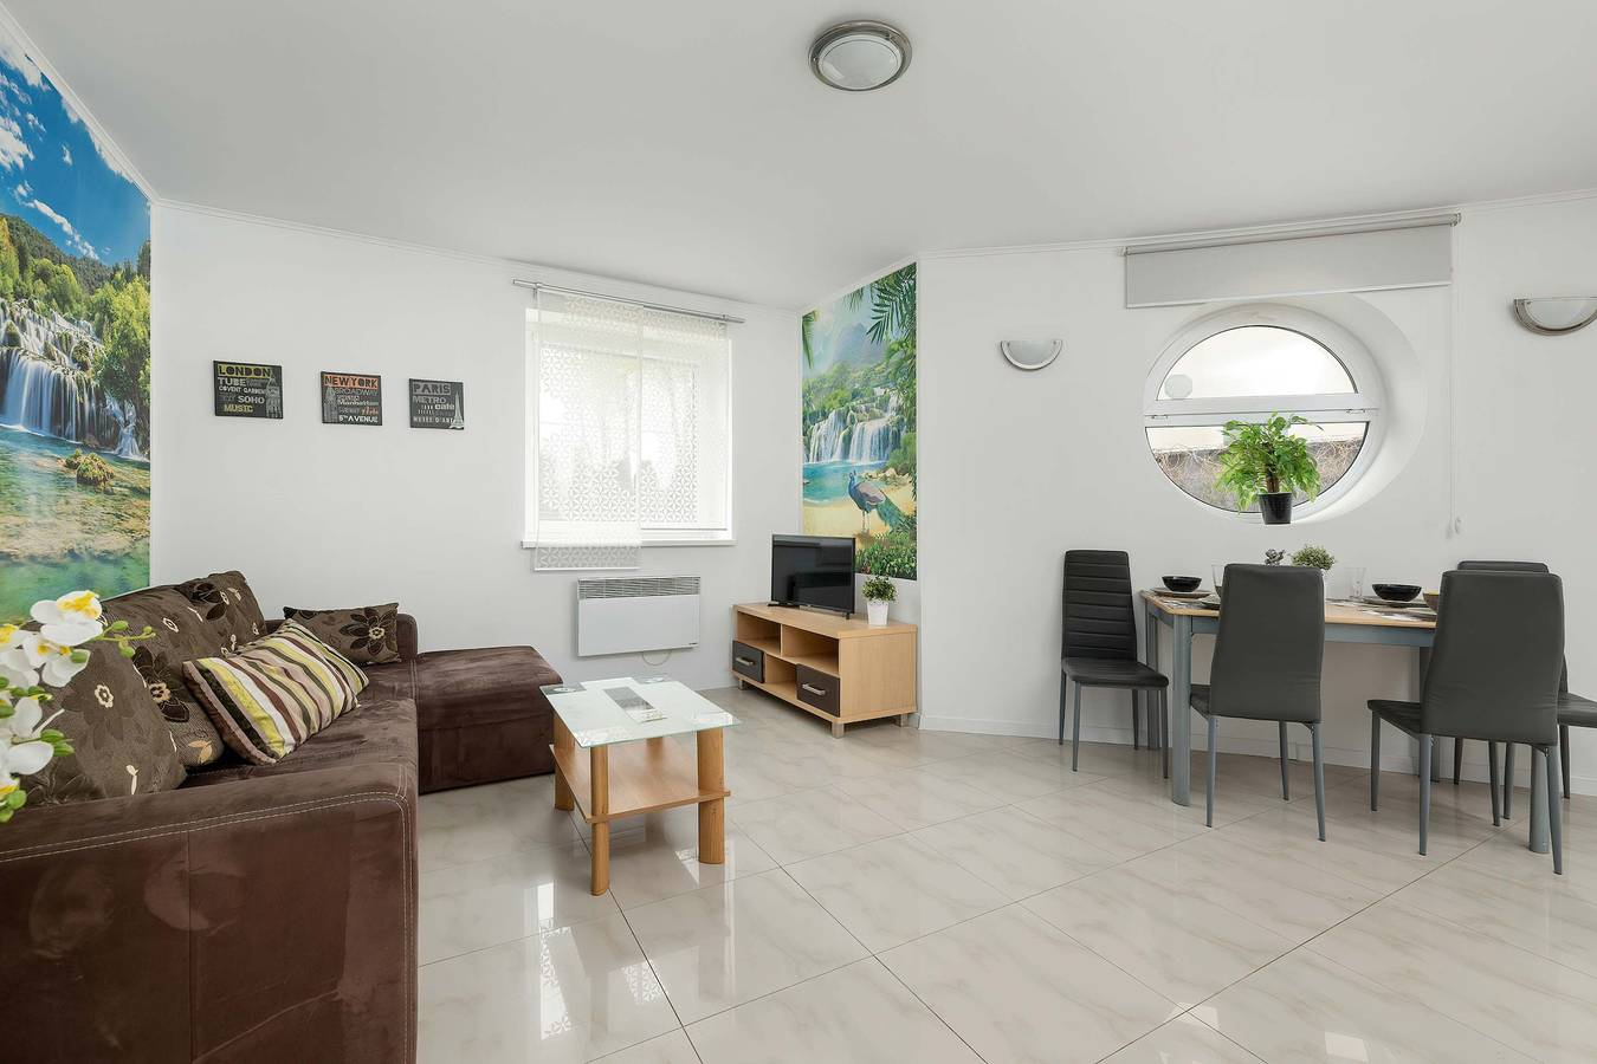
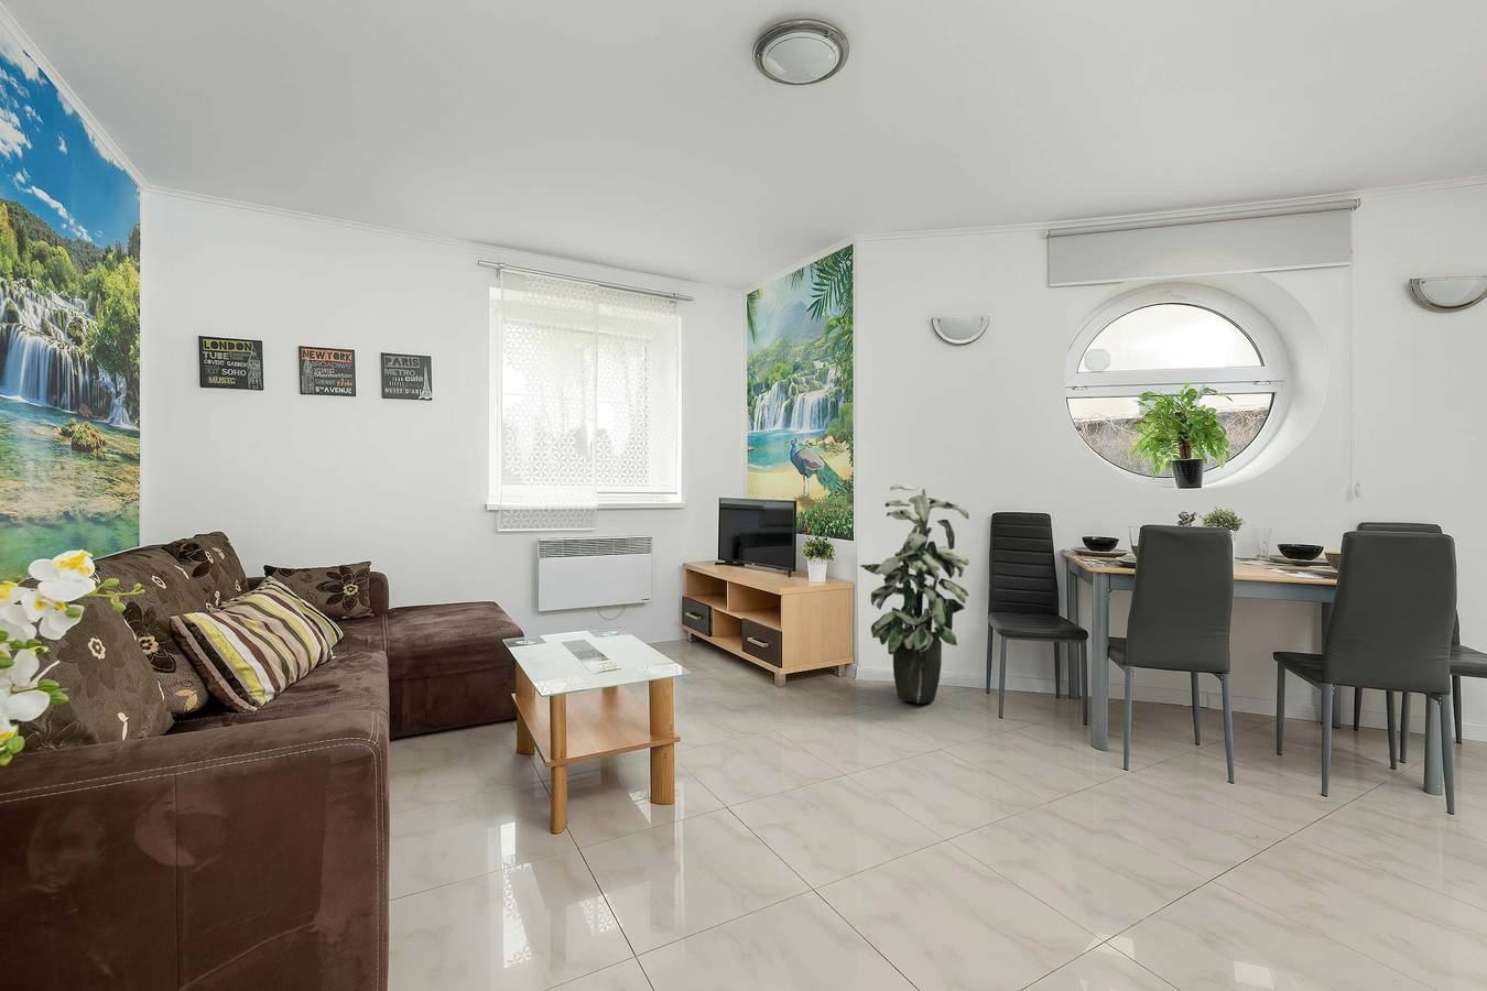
+ indoor plant [860,483,970,705]
